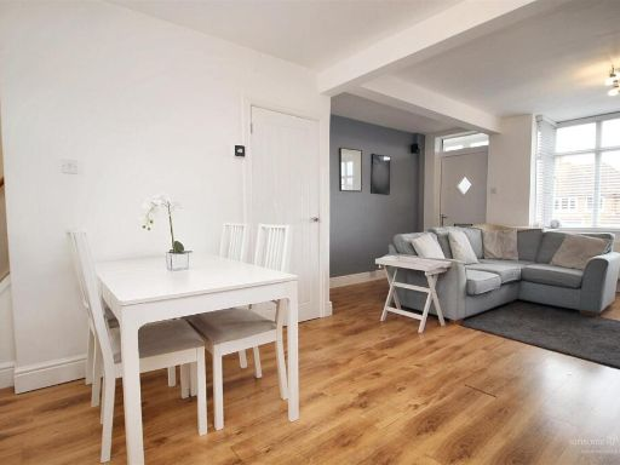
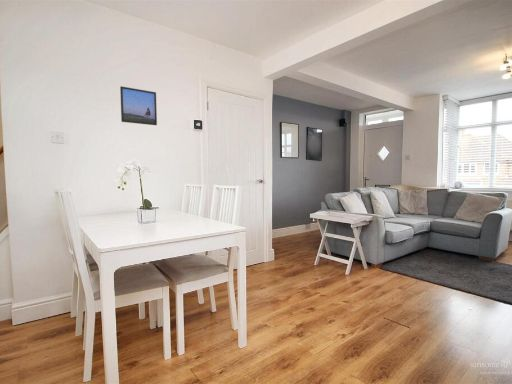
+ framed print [119,86,158,126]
